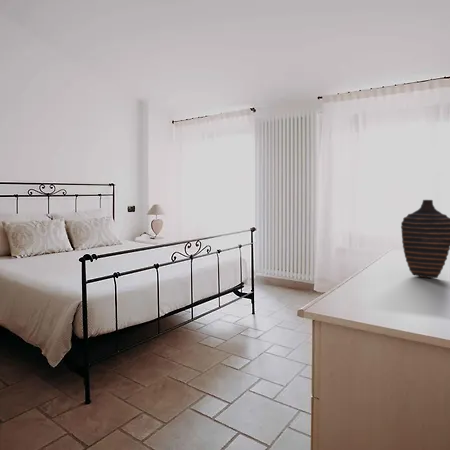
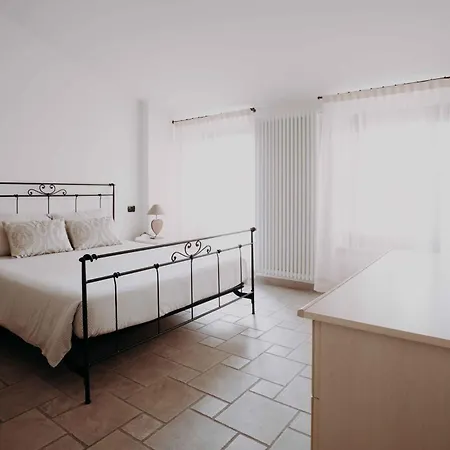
- decorative vase [400,199,450,279]
